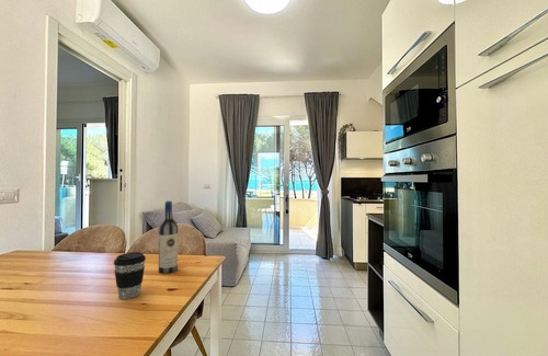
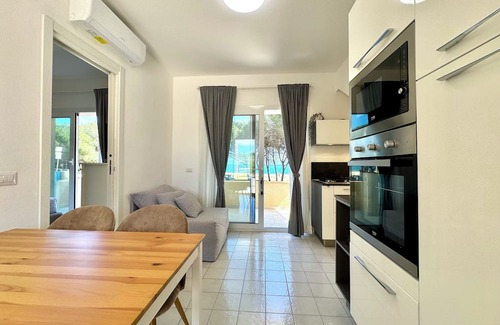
- wine bottle [158,200,179,275]
- coffee cup [113,251,147,300]
